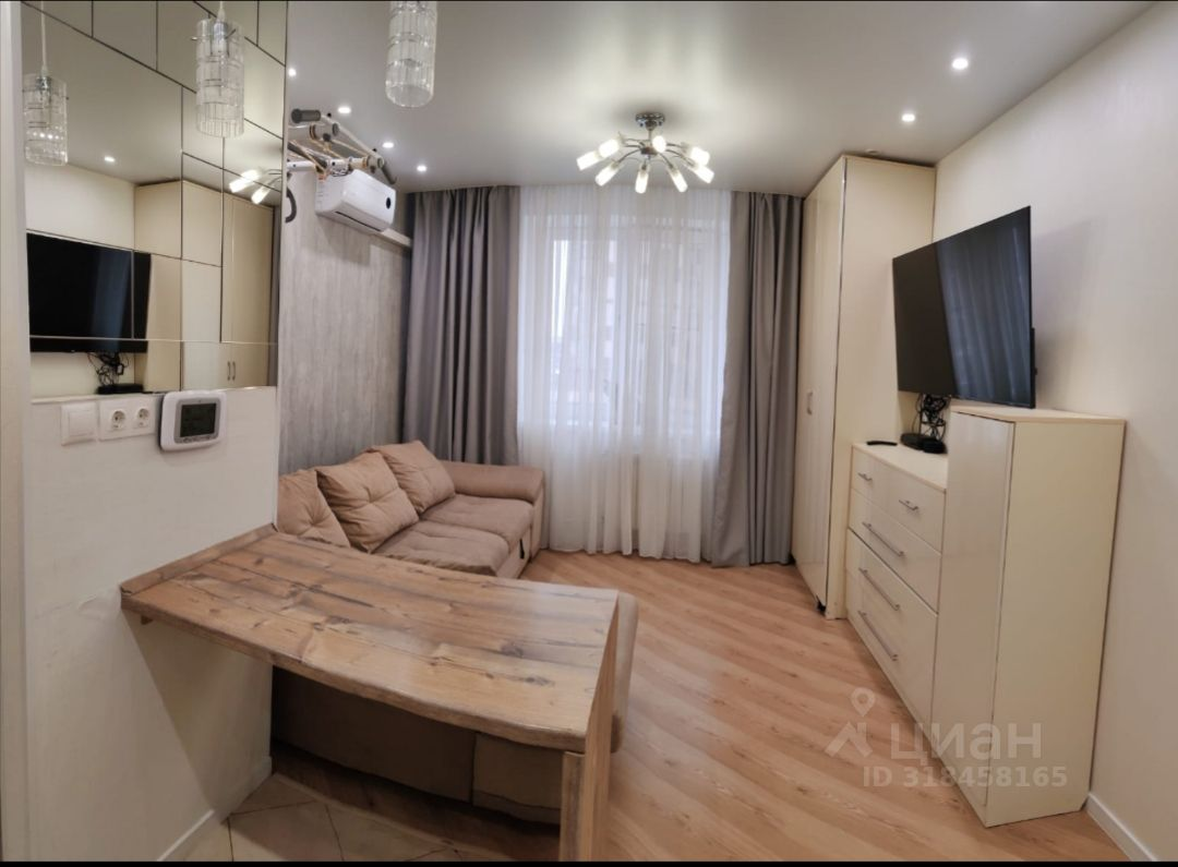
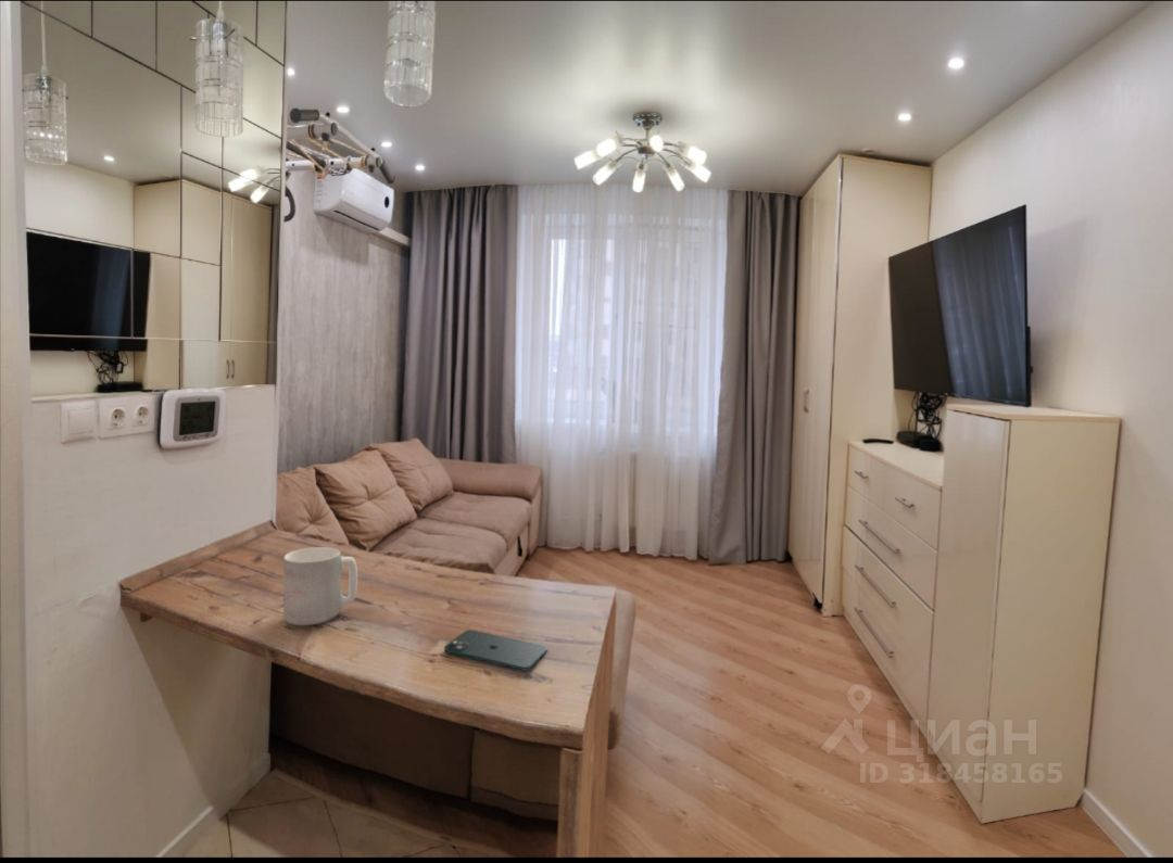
+ mug [282,546,358,626]
+ smartphone [443,629,548,672]
